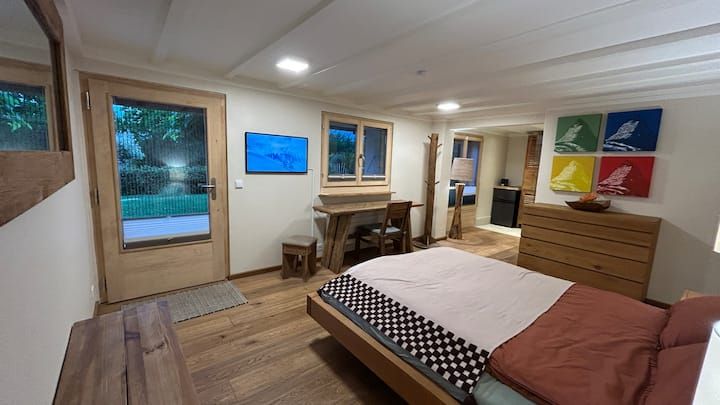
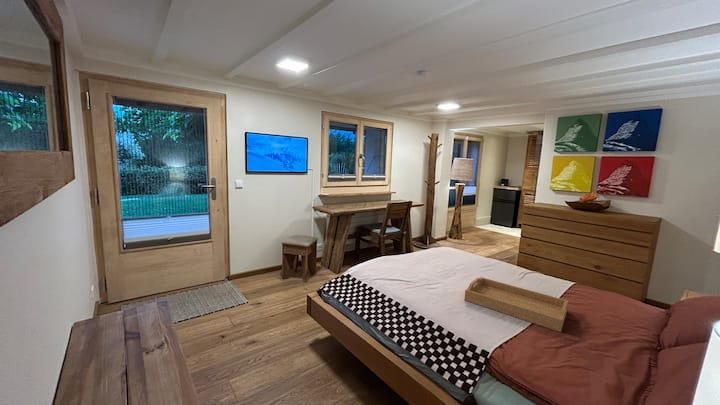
+ serving tray [464,276,569,333]
